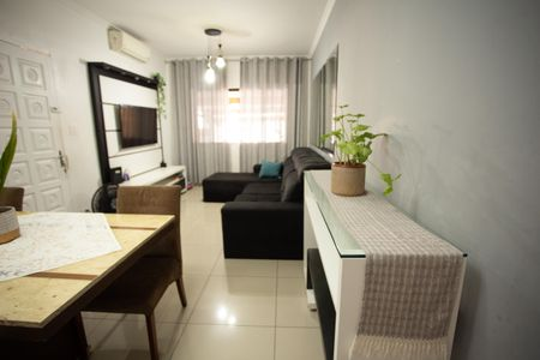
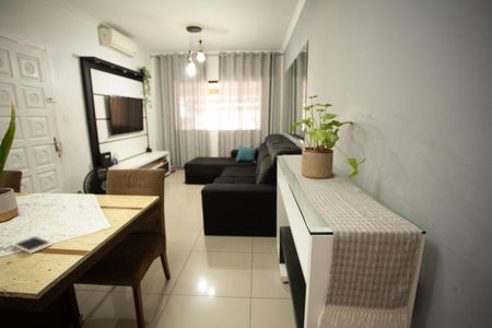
+ cell phone [10,235,55,255]
